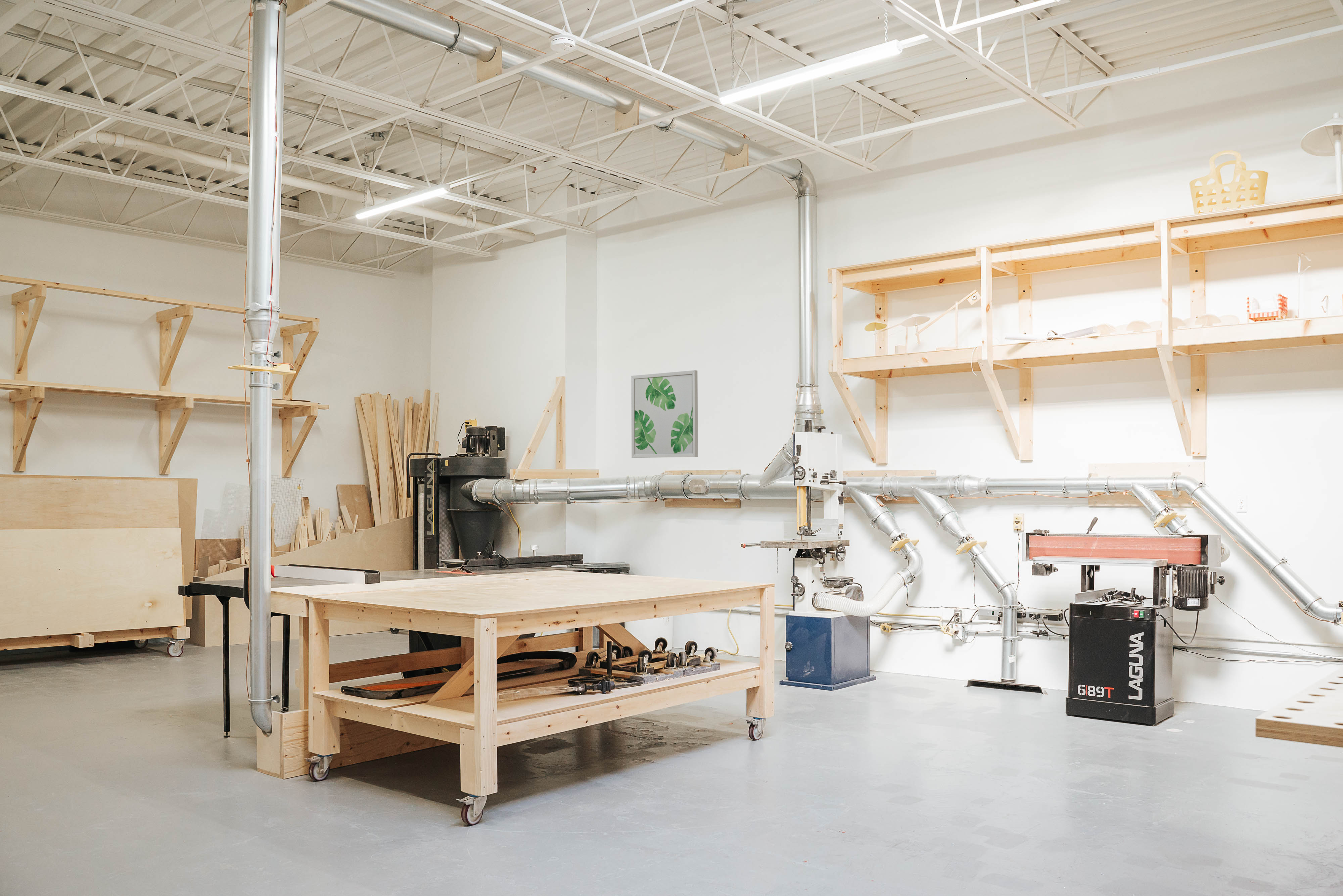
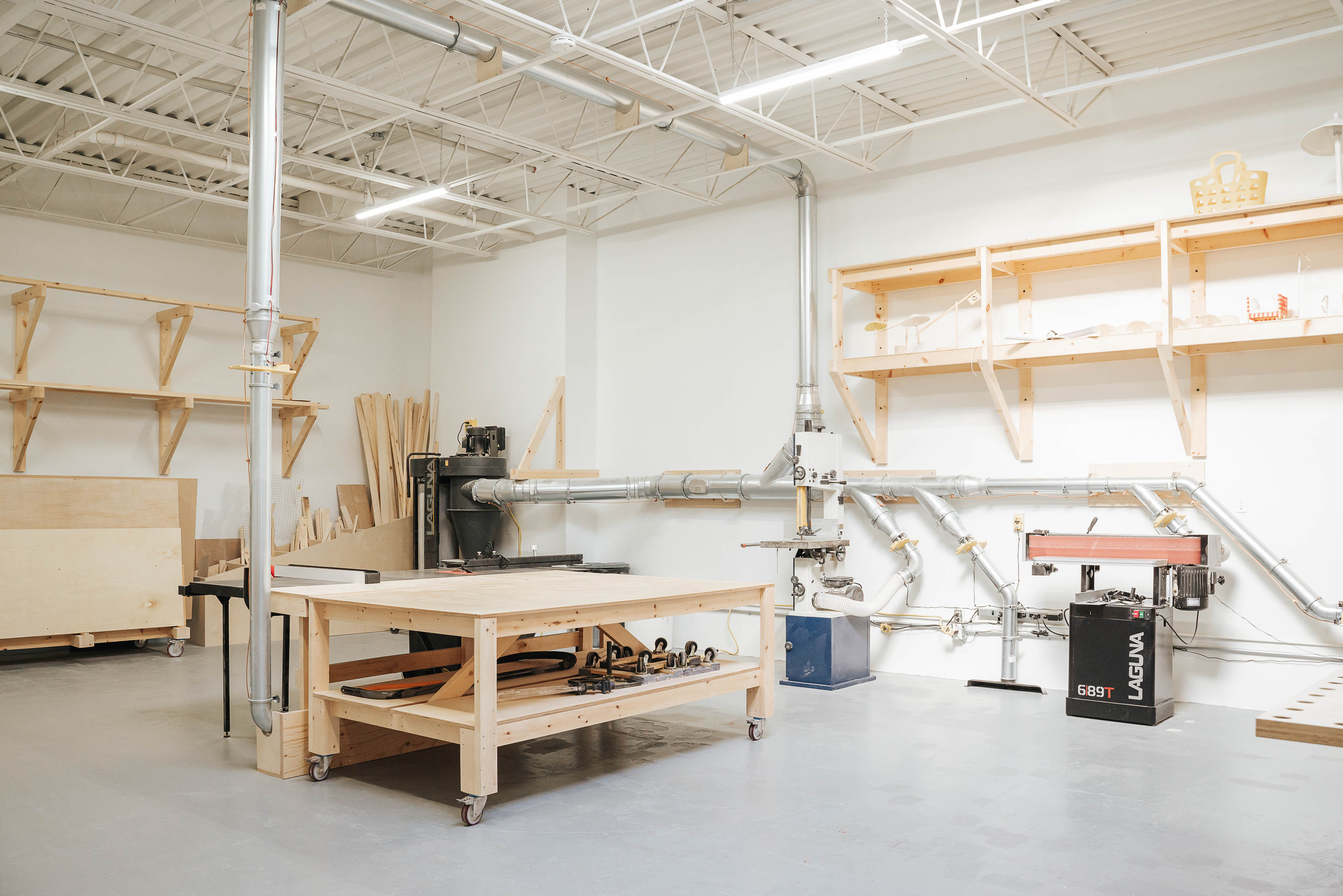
- wall art [631,370,698,458]
